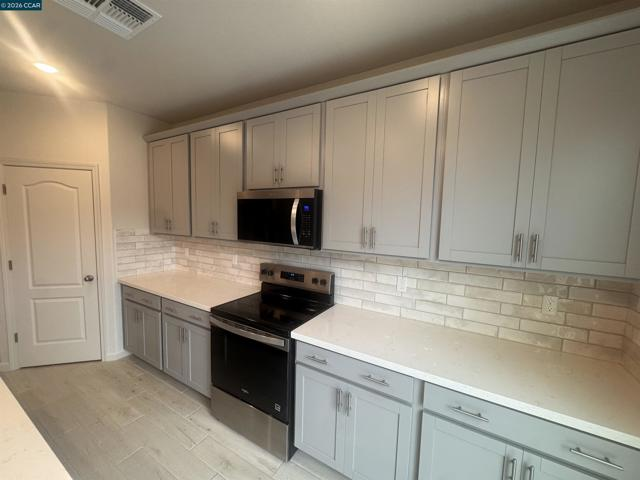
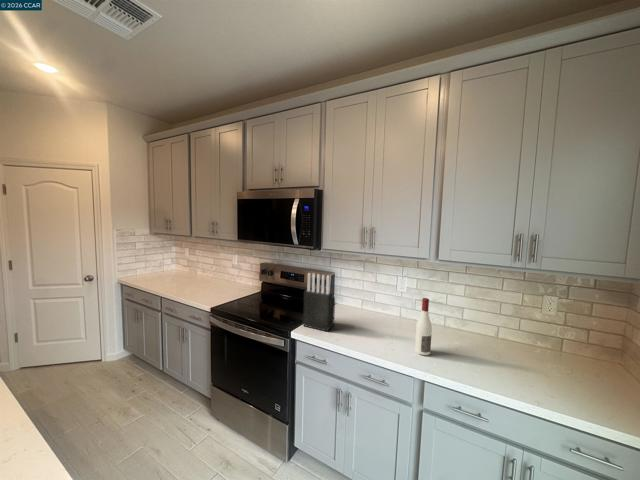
+ knife block [302,272,336,333]
+ alcohol [414,297,433,356]
